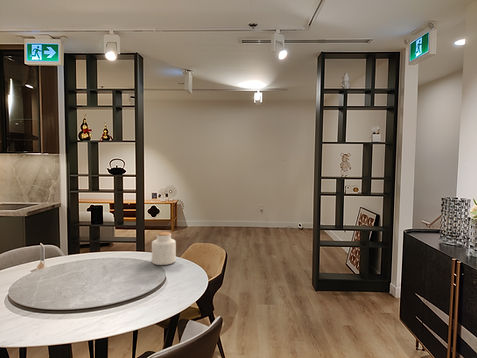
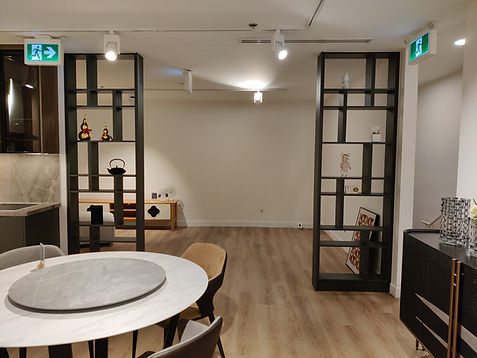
- jar [151,231,177,266]
